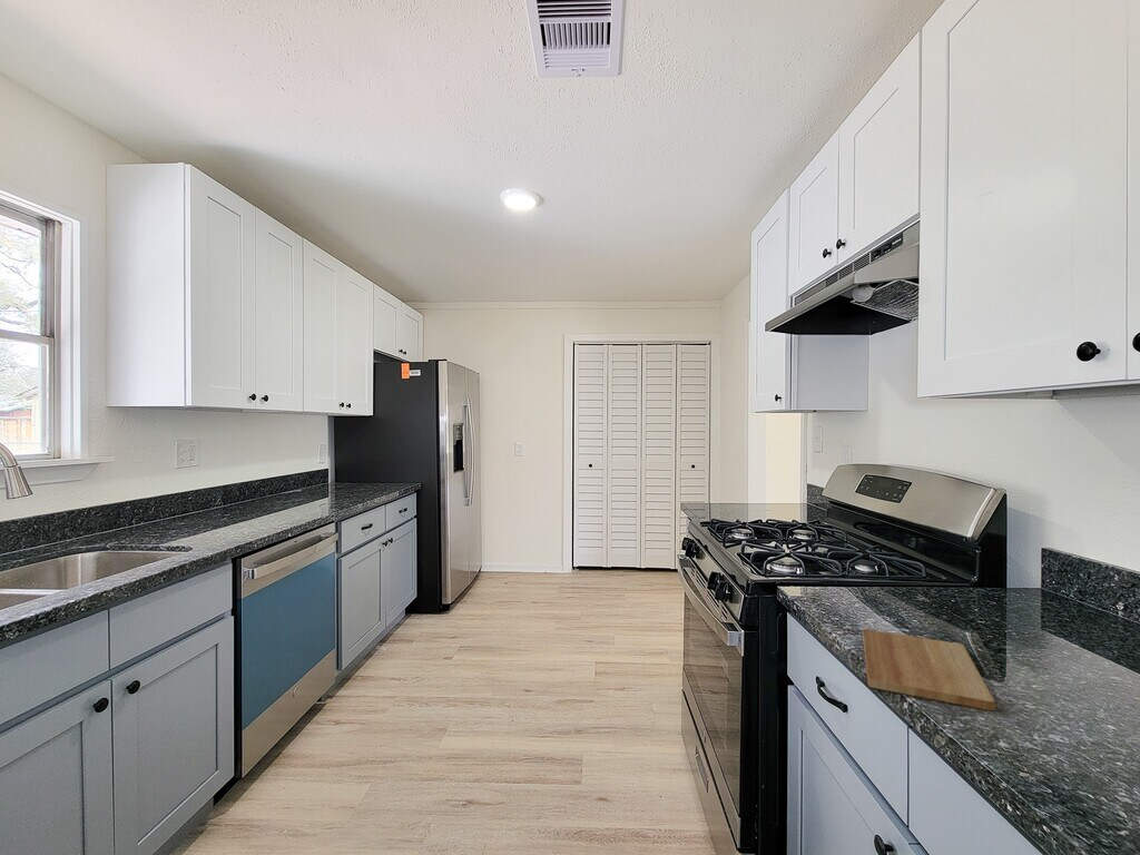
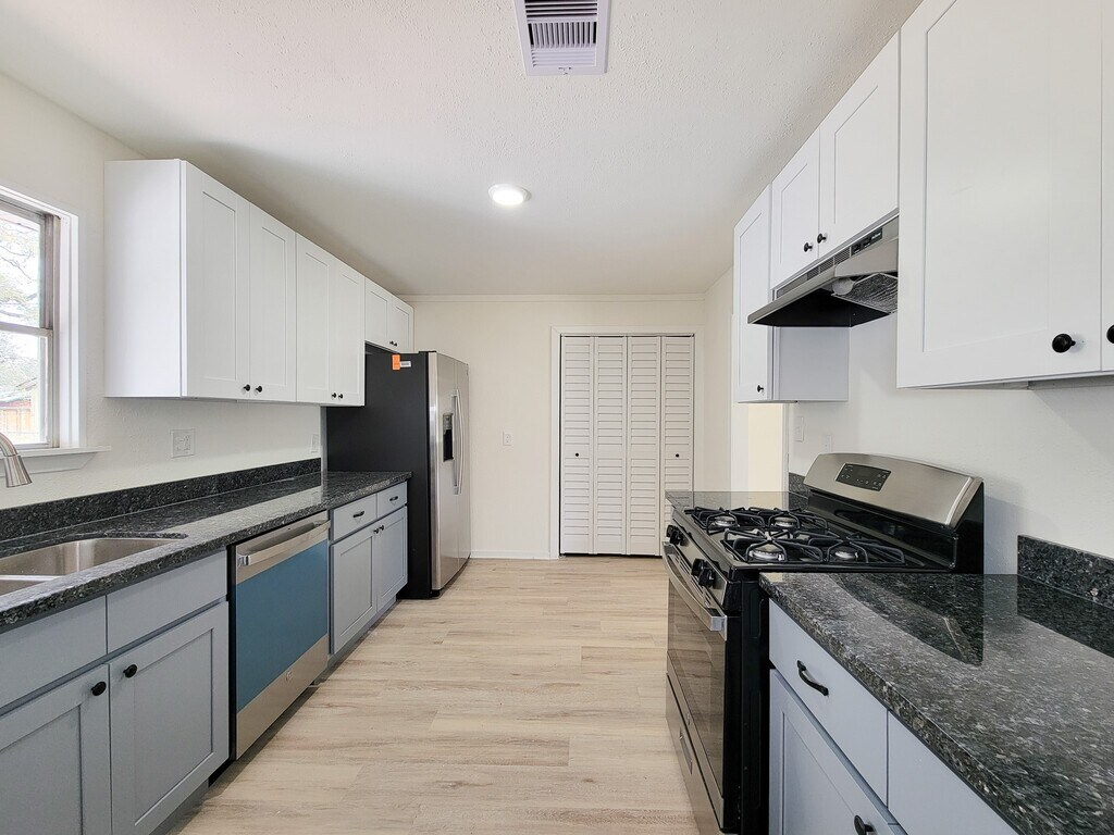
- cutting board [862,628,995,711]
